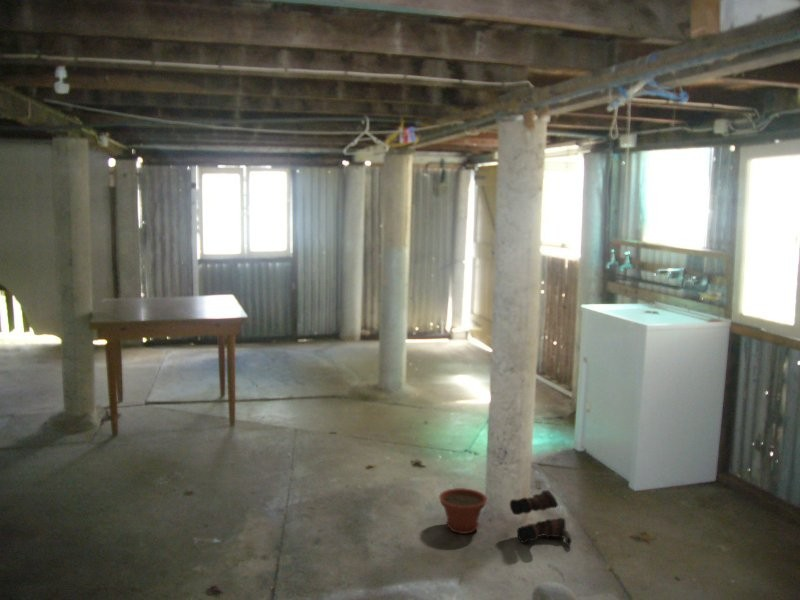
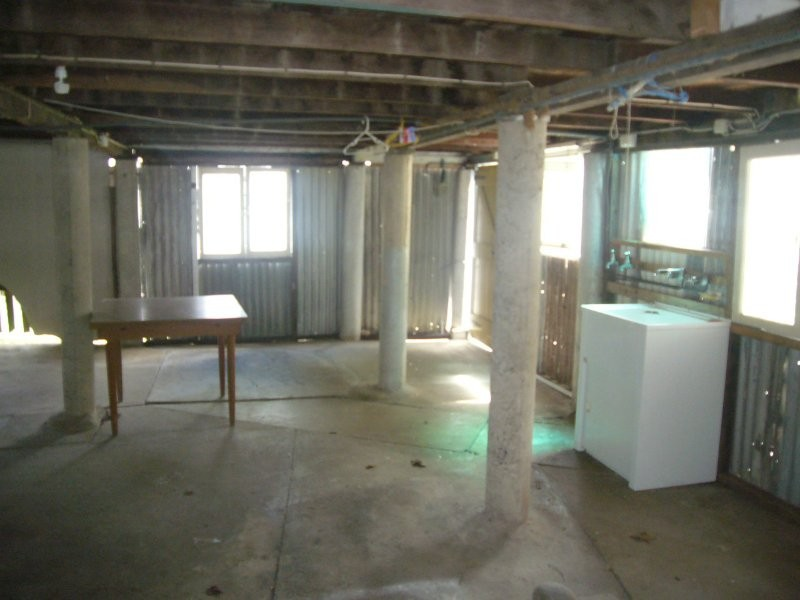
- plant pot [438,487,488,535]
- boots [509,489,573,548]
